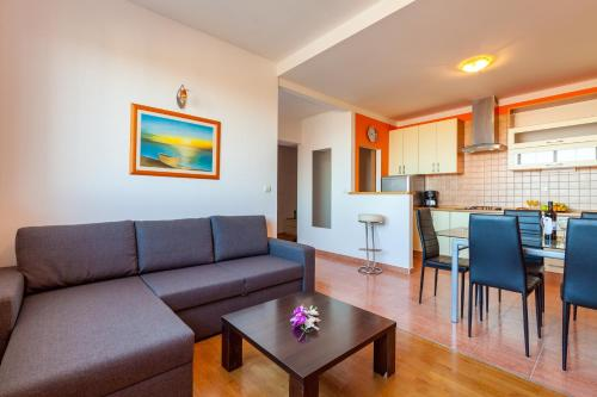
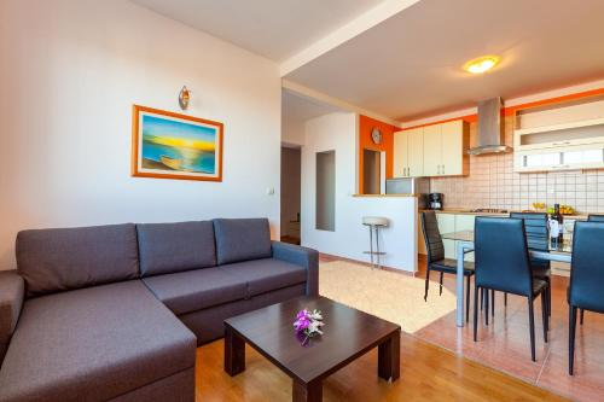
+ rug [318,260,458,336]
